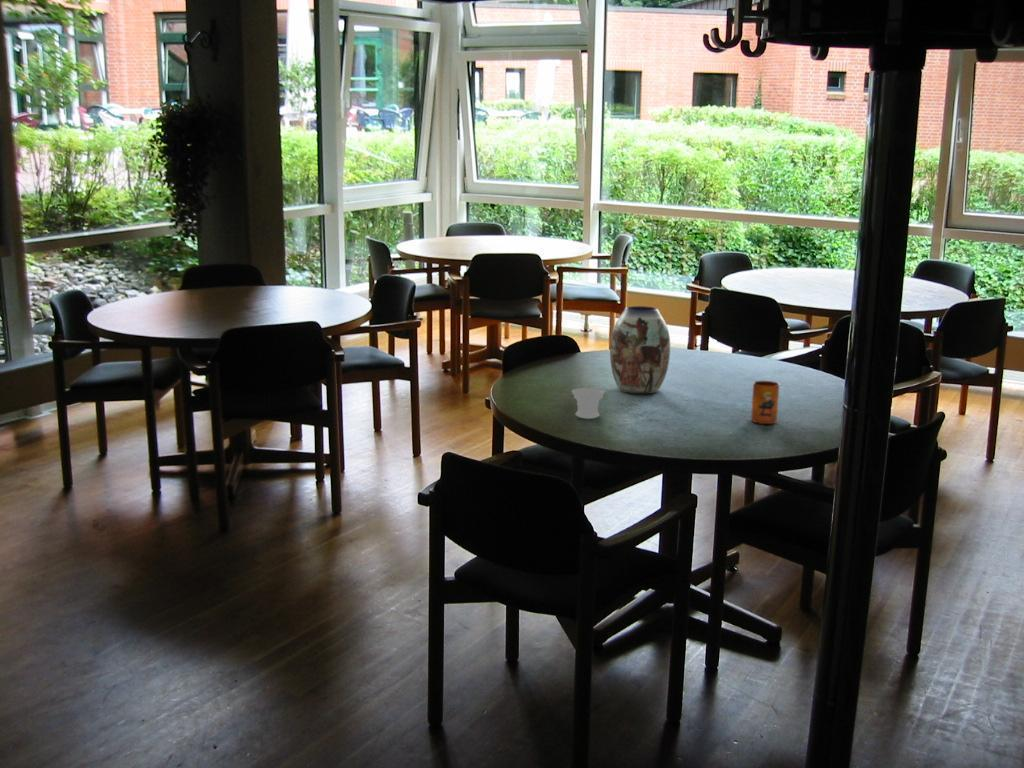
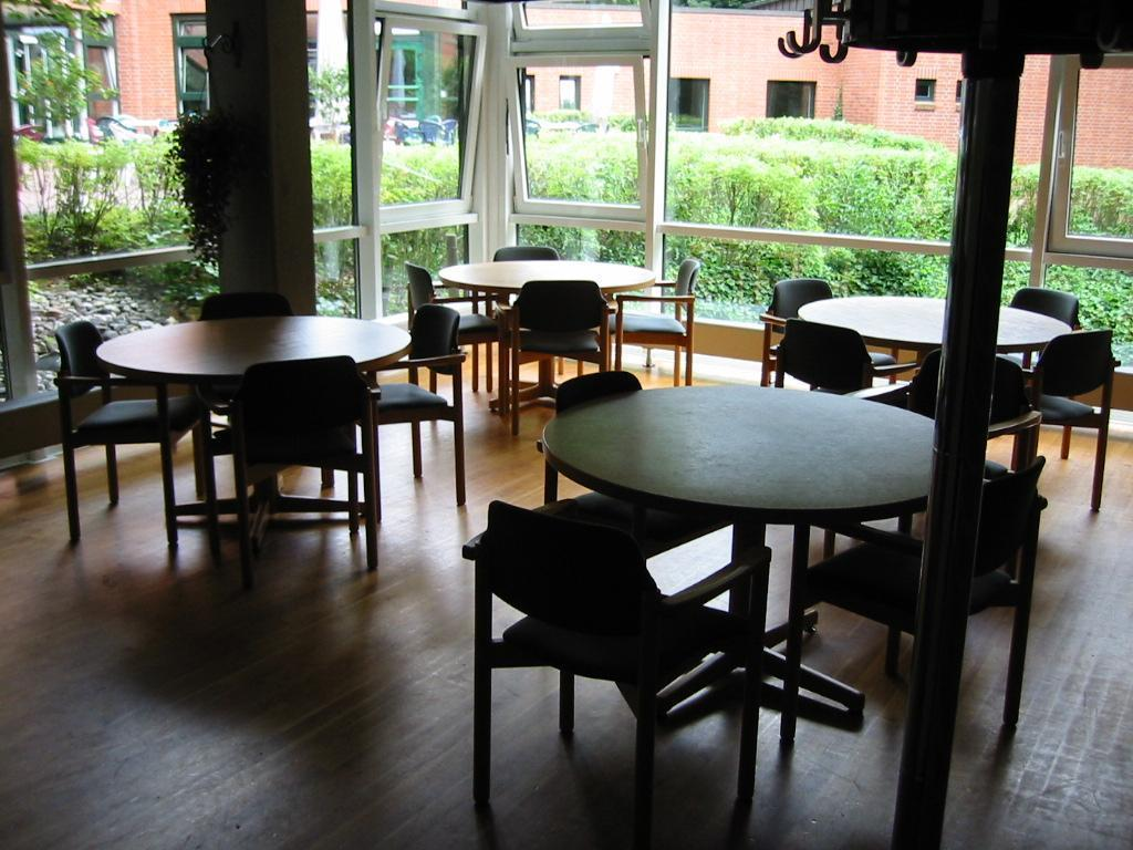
- cup [571,387,606,420]
- mug [750,380,780,425]
- vase [609,305,671,395]
